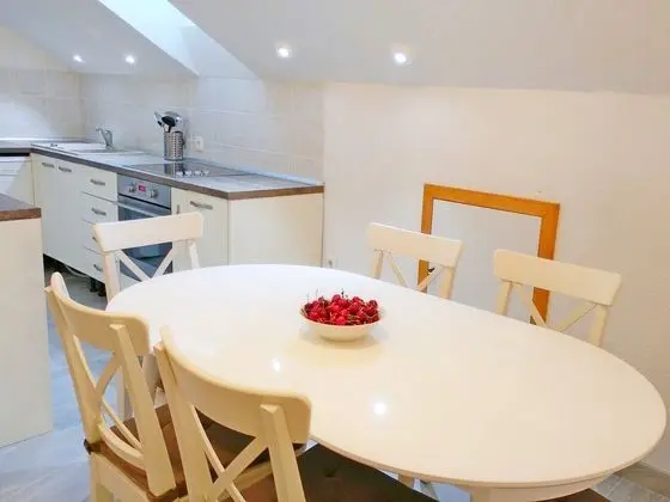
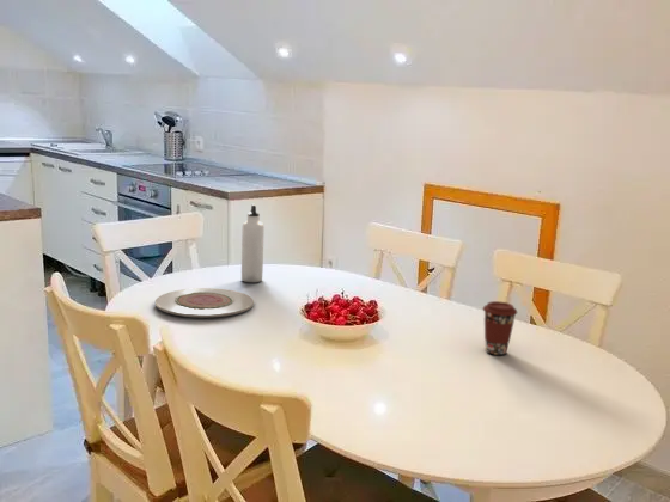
+ coffee cup [481,300,518,356]
+ plate [154,287,255,318]
+ water bottle [240,203,266,283]
